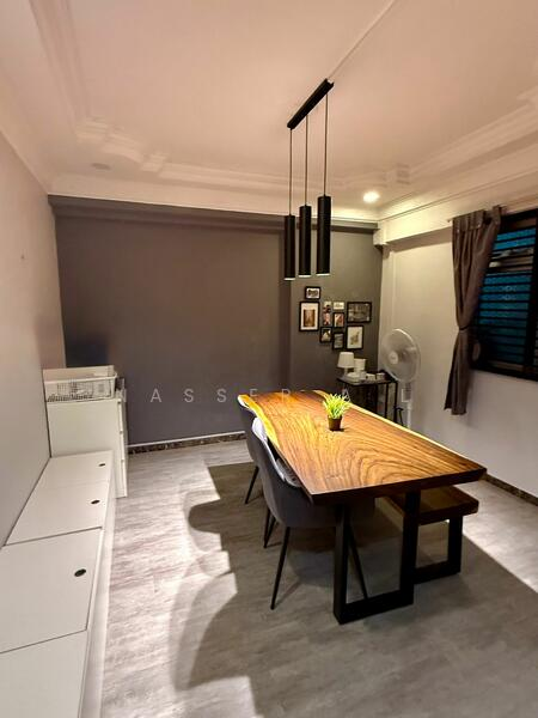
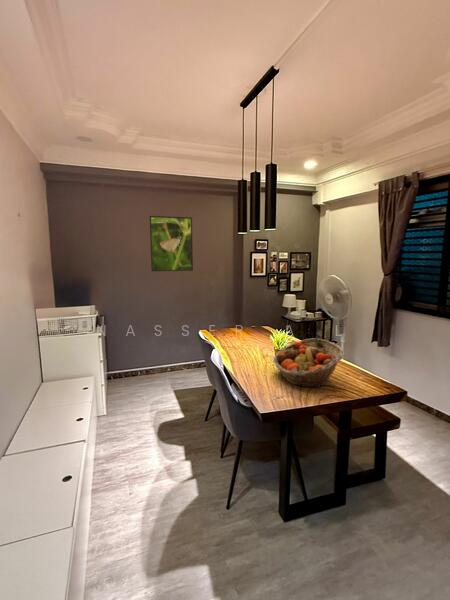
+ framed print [149,215,194,272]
+ fruit basket [273,337,345,389]
